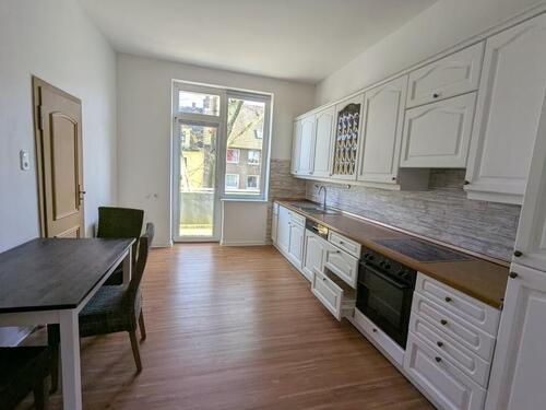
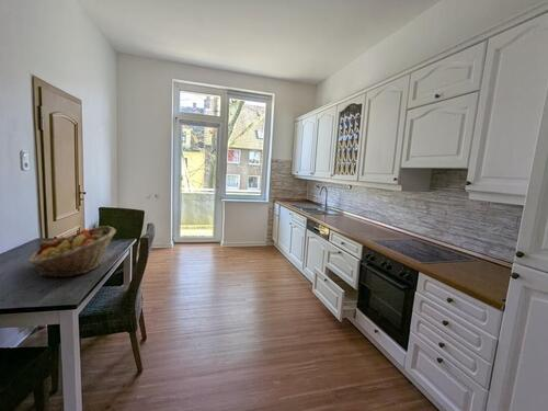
+ fruit basket [27,225,117,278]
